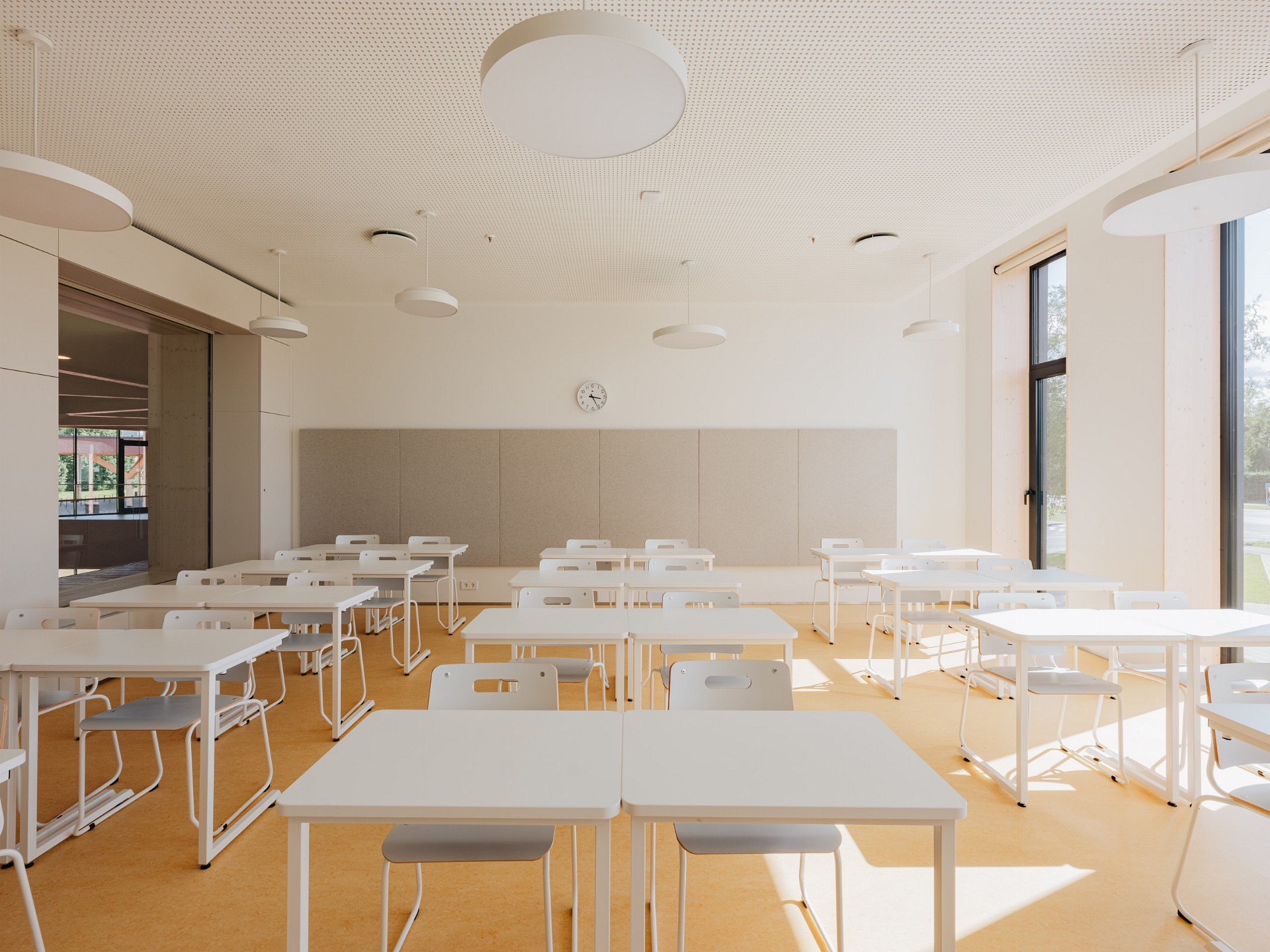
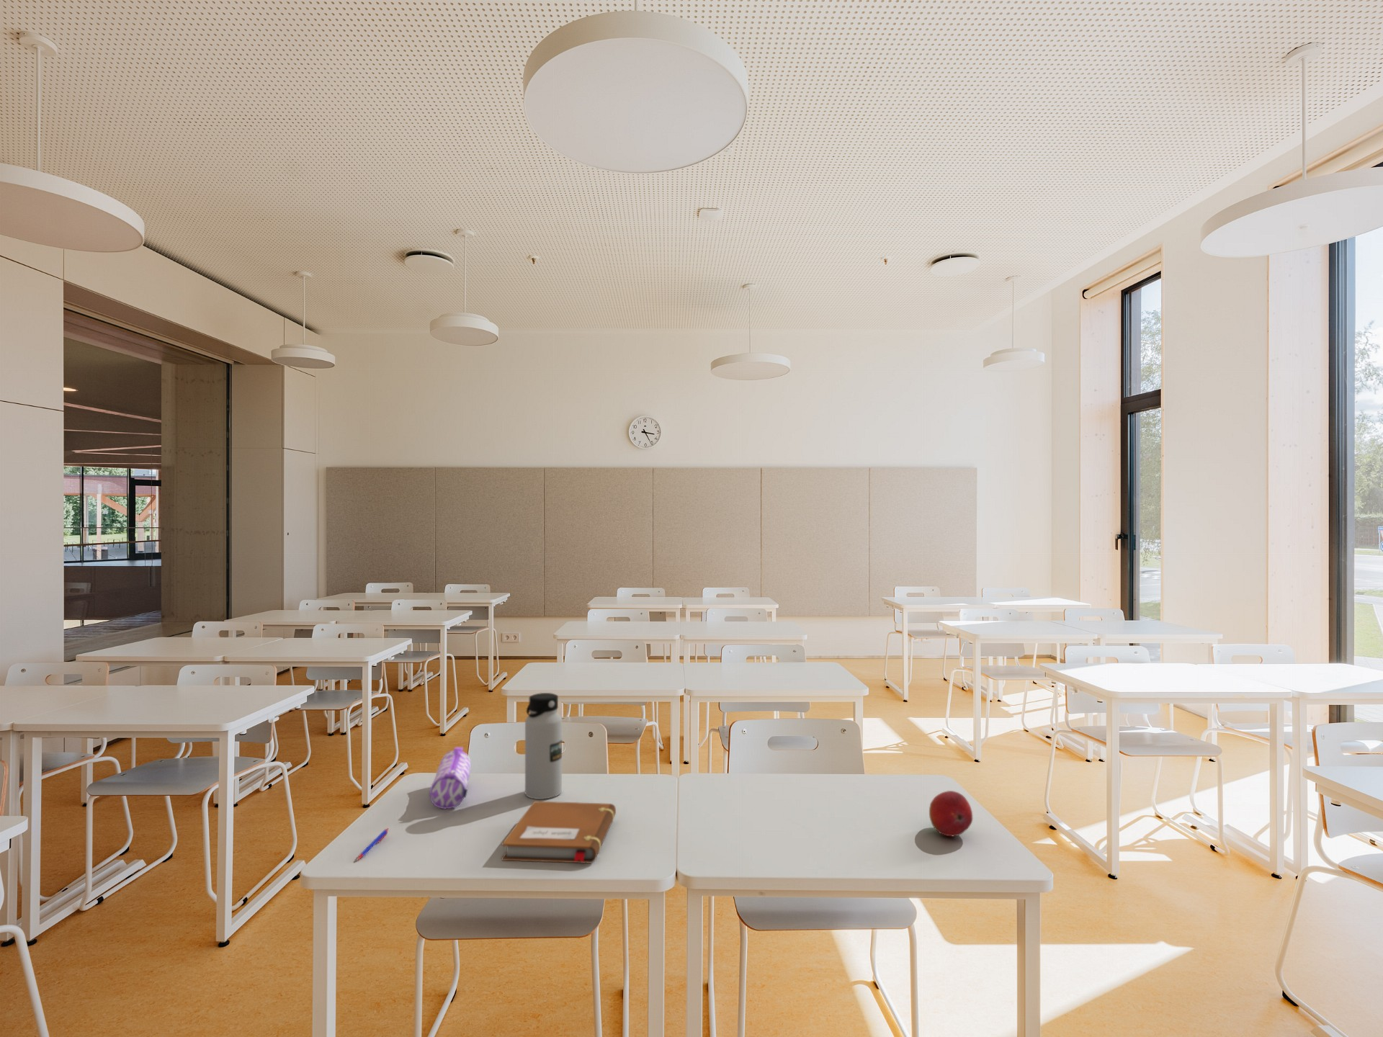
+ notebook [501,801,616,864]
+ water bottle [525,692,563,800]
+ pen [356,828,390,862]
+ pencil case [429,746,472,809]
+ fruit [929,790,974,837]
